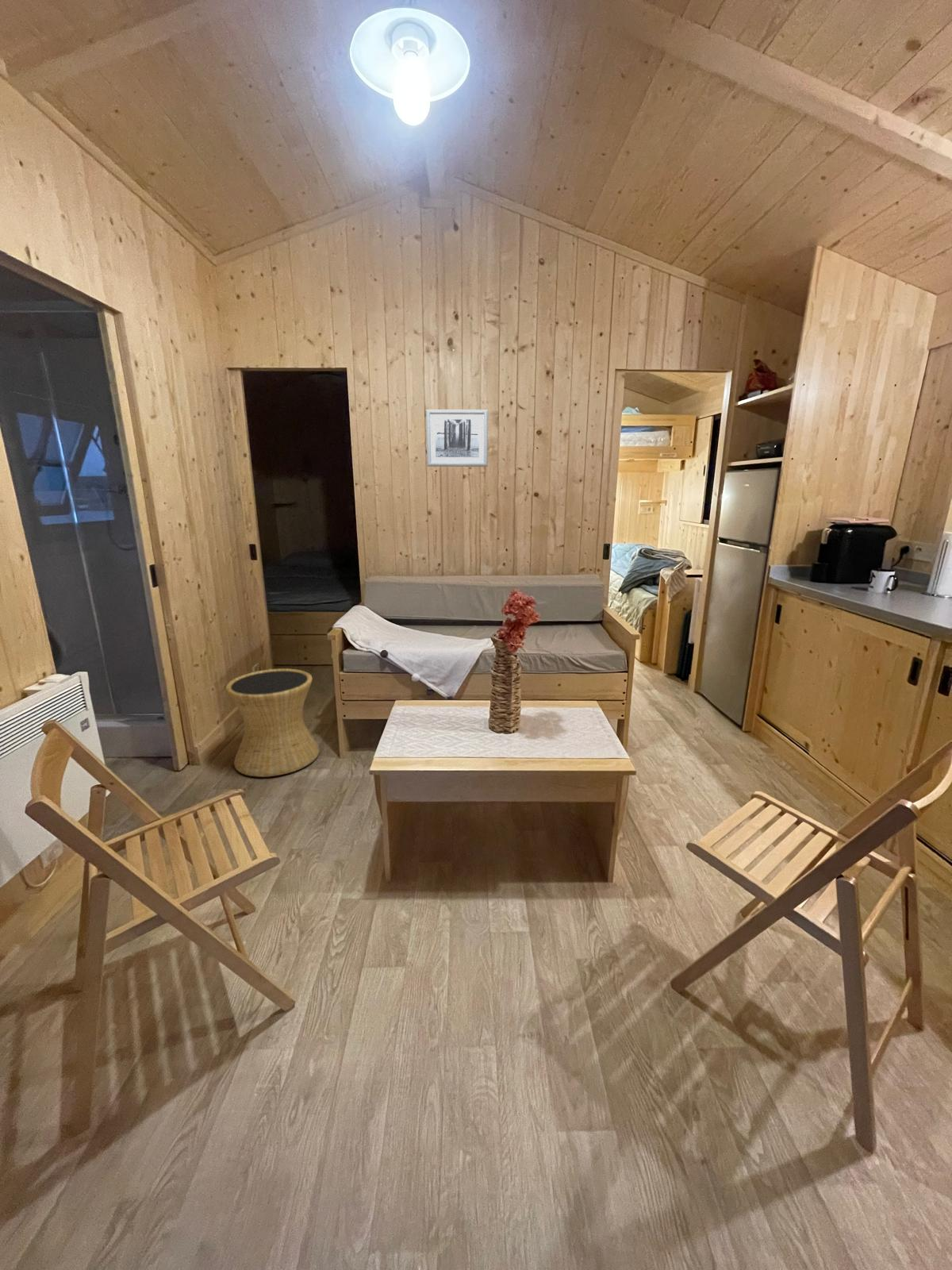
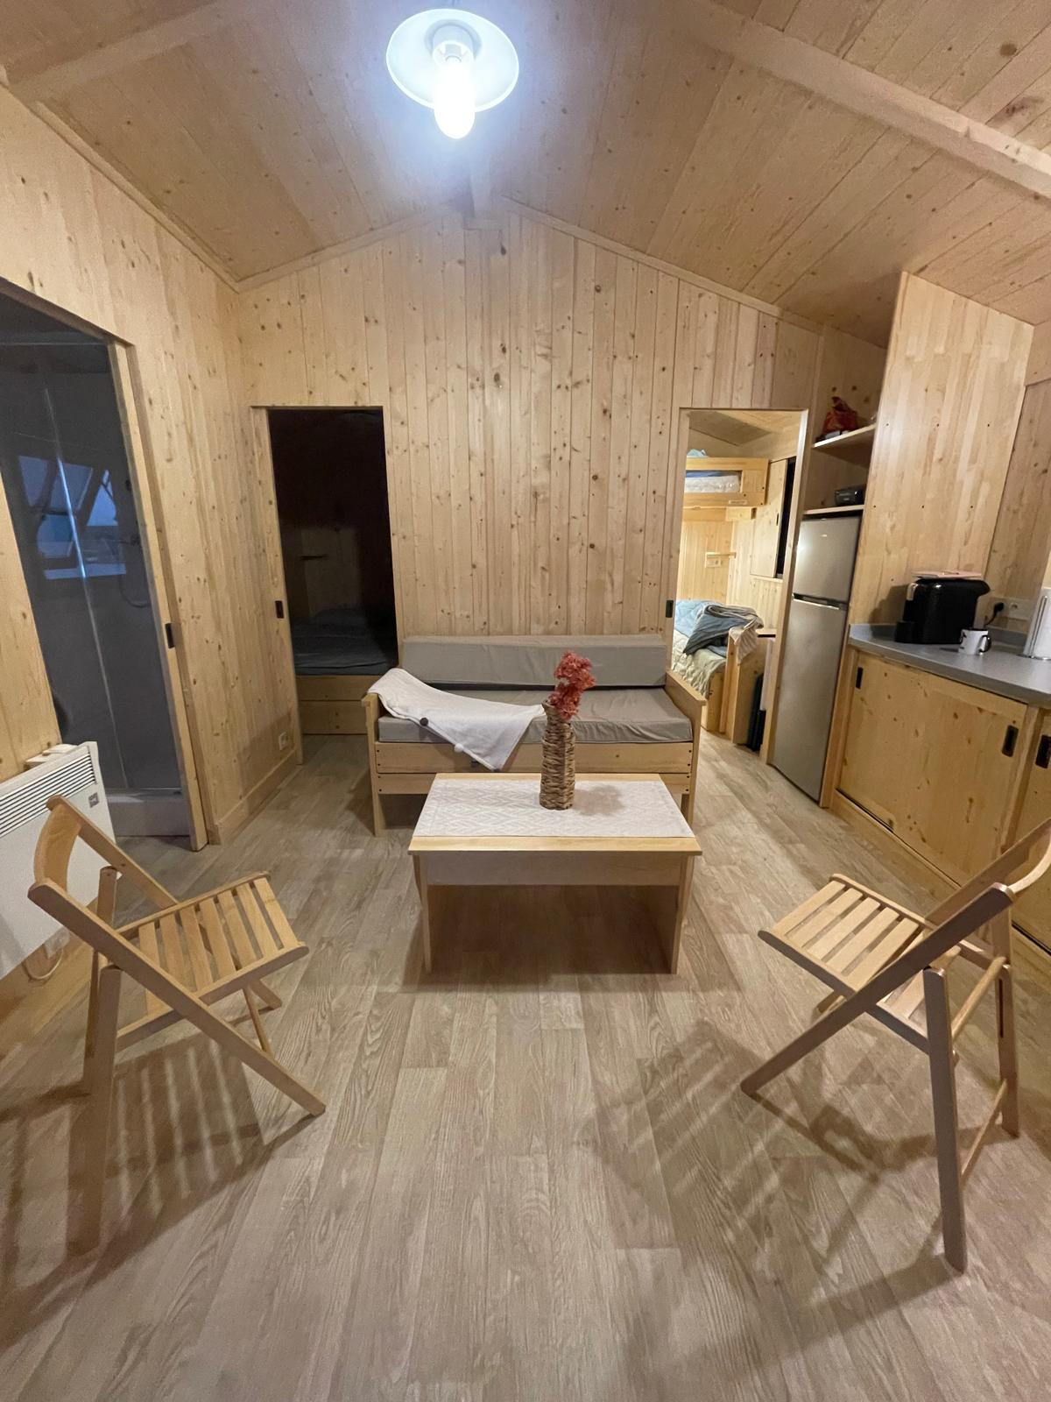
- side table [225,668,321,778]
- wall art [425,409,489,468]
